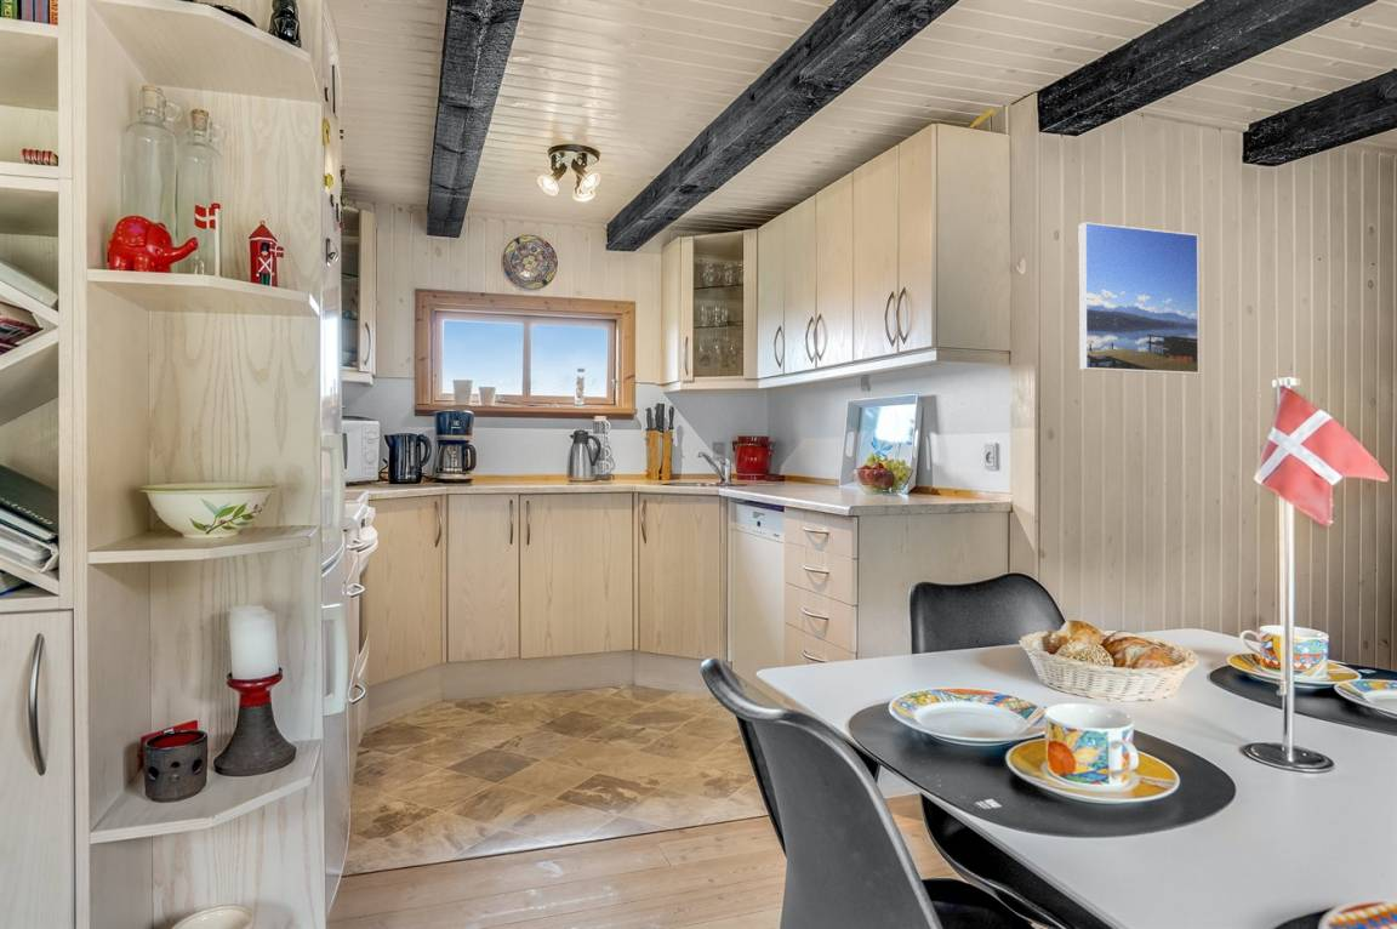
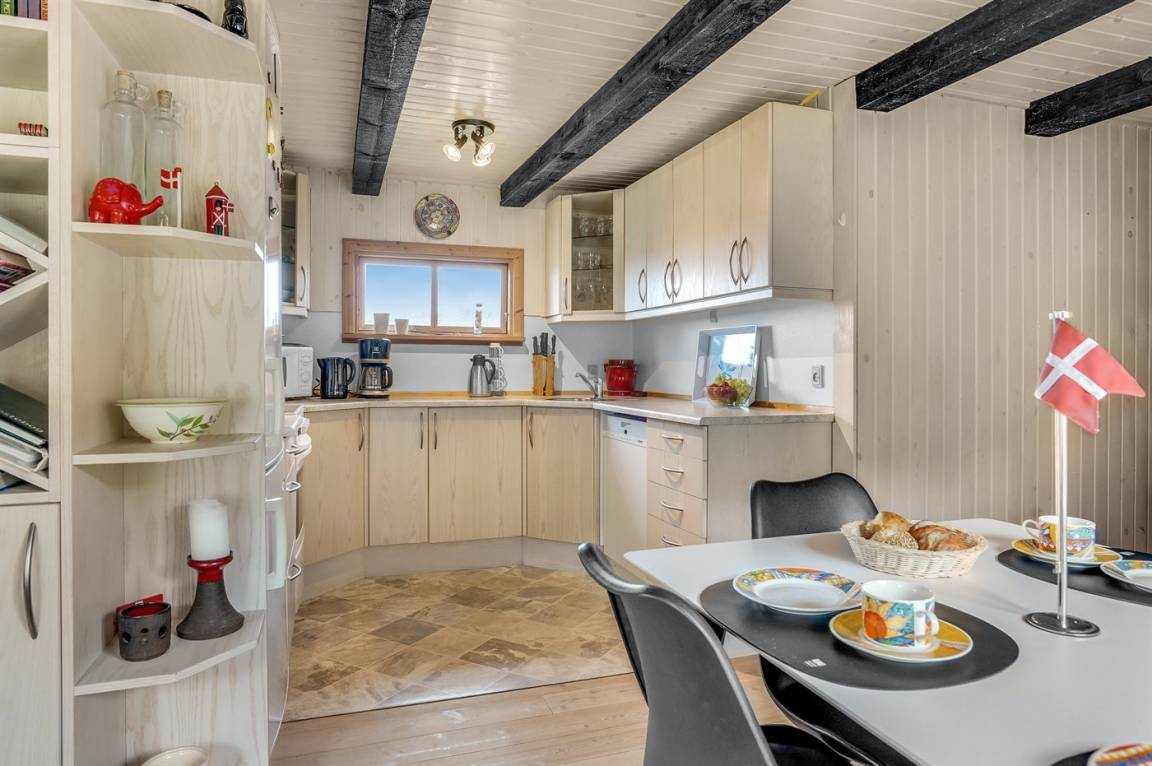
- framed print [1078,221,1201,376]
